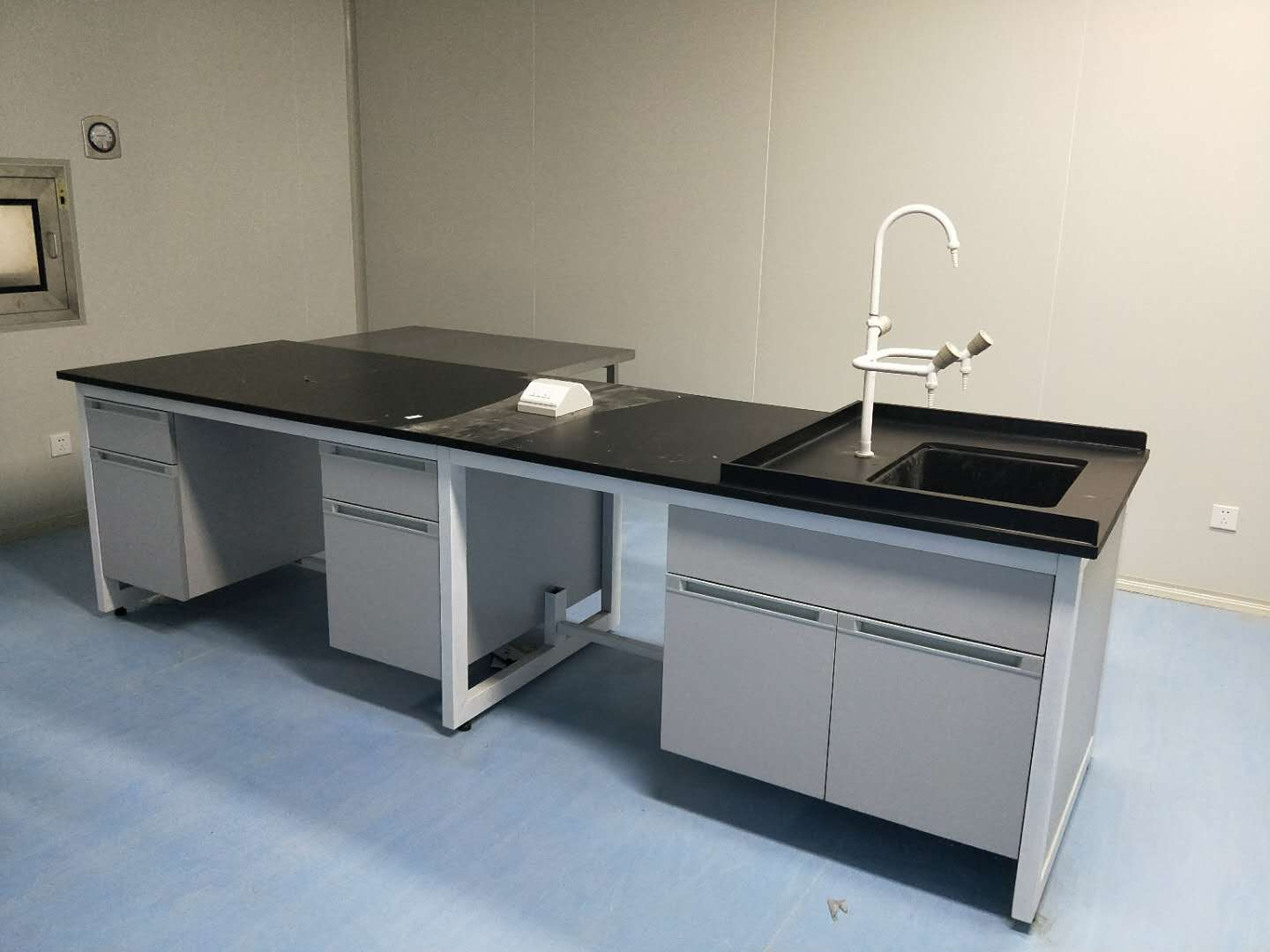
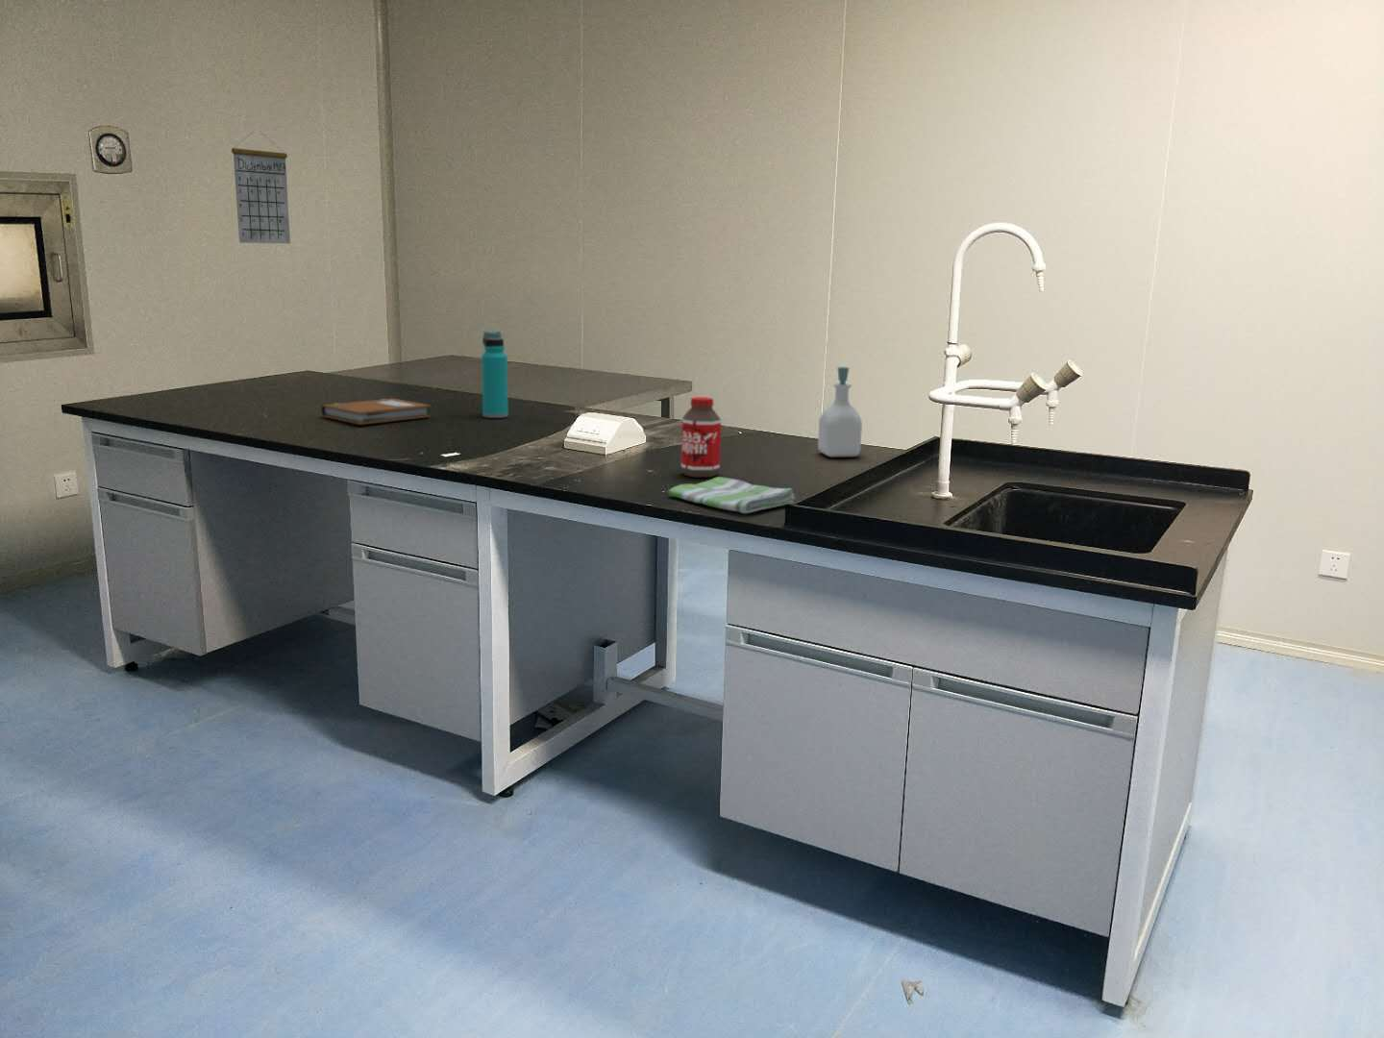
+ water bottle [481,330,509,419]
+ bottle [680,396,721,478]
+ notebook [320,398,432,425]
+ calendar [231,130,291,244]
+ soap bottle [817,366,863,458]
+ dish towel [667,475,796,515]
